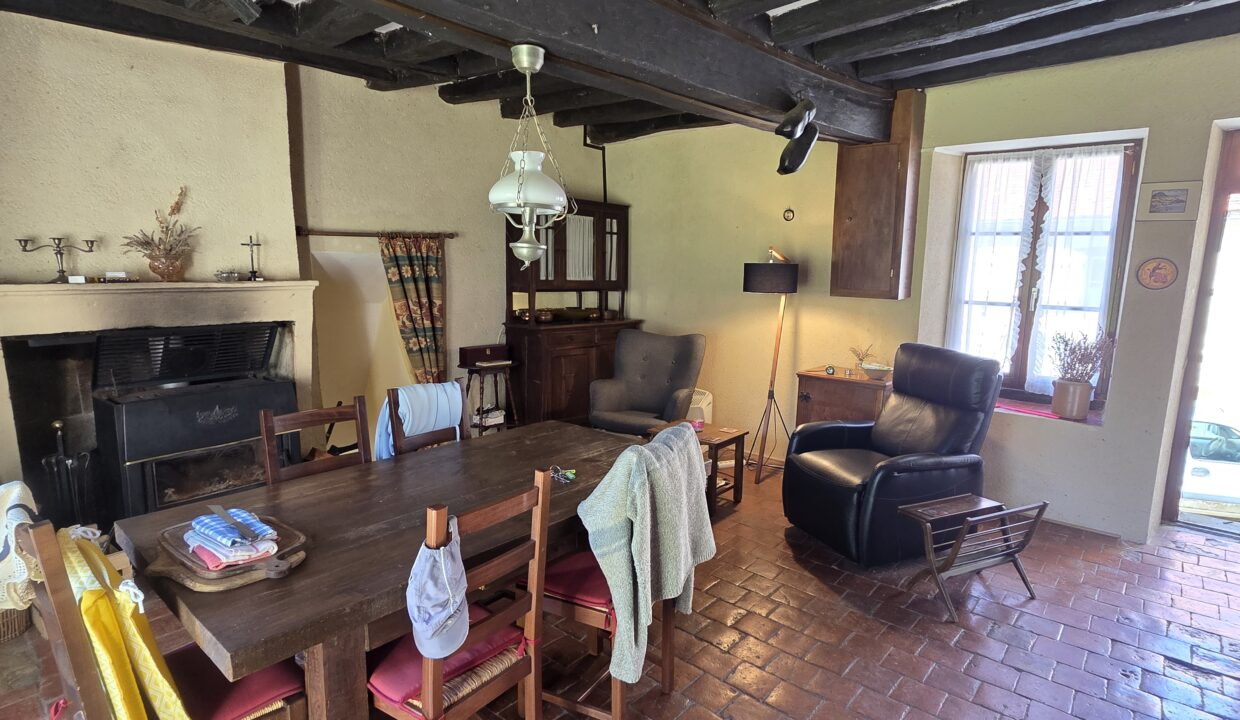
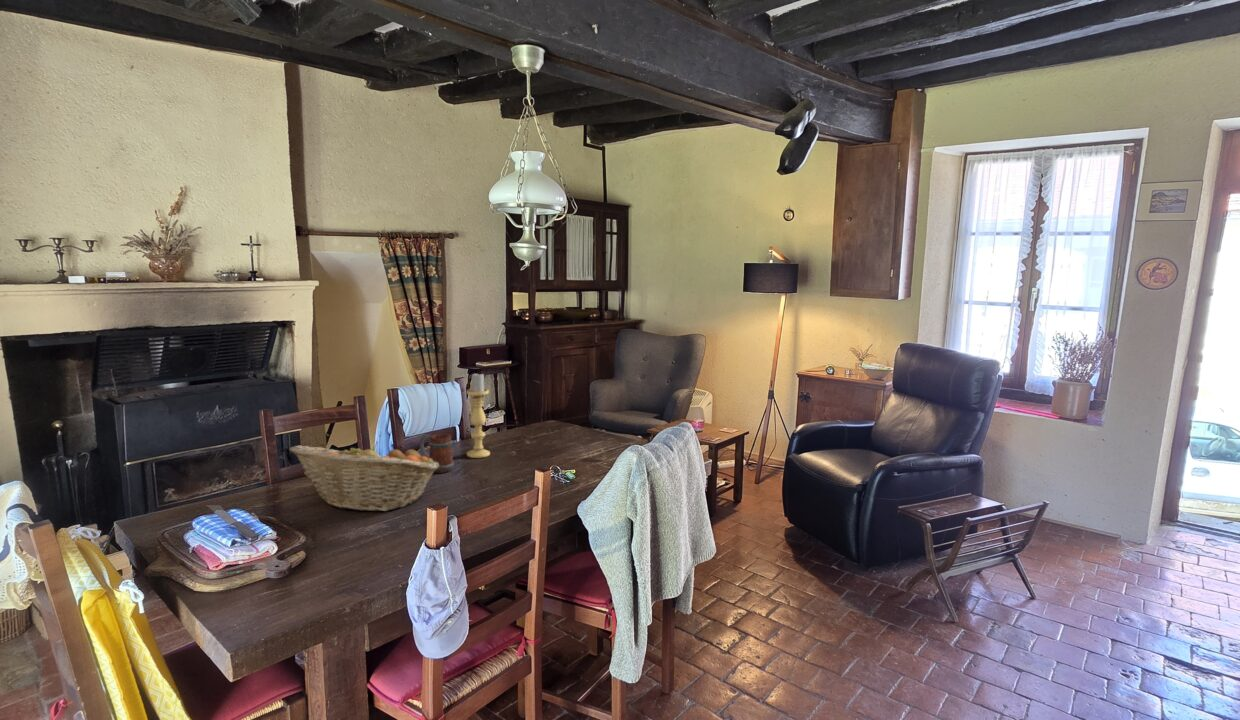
+ fruit basket [288,440,439,512]
+ candle holder [466,371,491,459]
+ mug [419,433,455,474]
